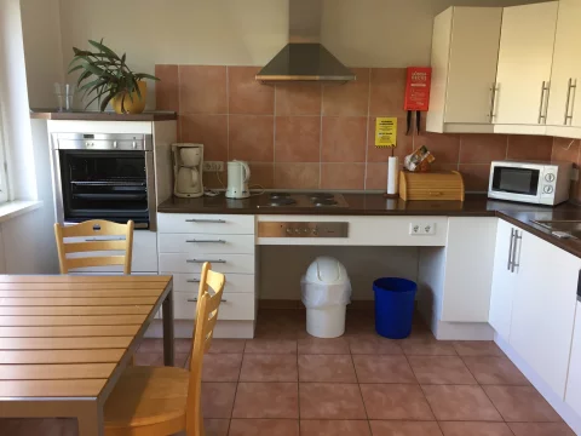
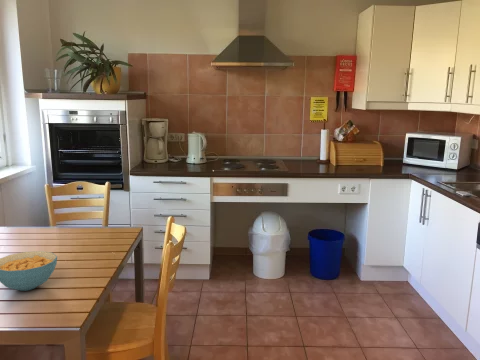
+ cereal bowl [0,250,58,292]
